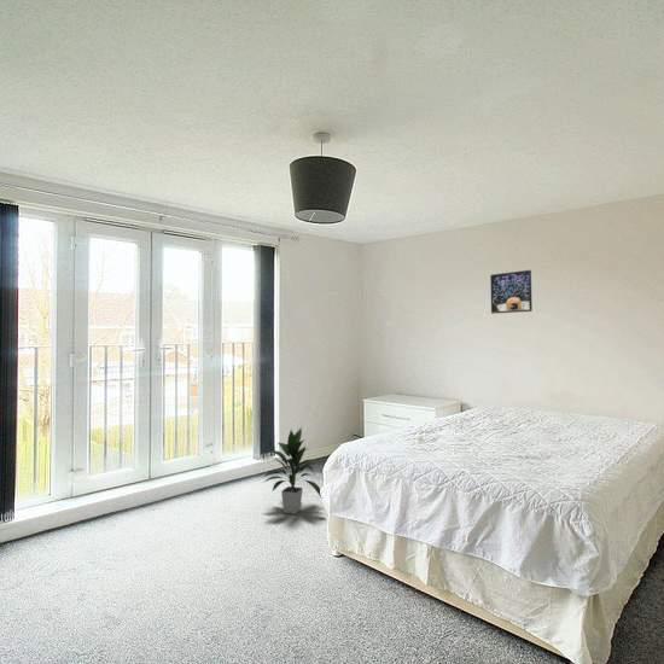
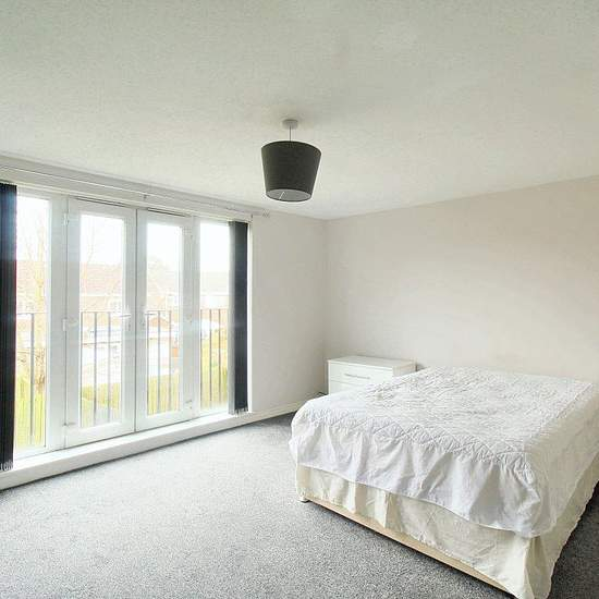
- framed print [489,269,534,315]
- indoor plant [262,426,322,516]
